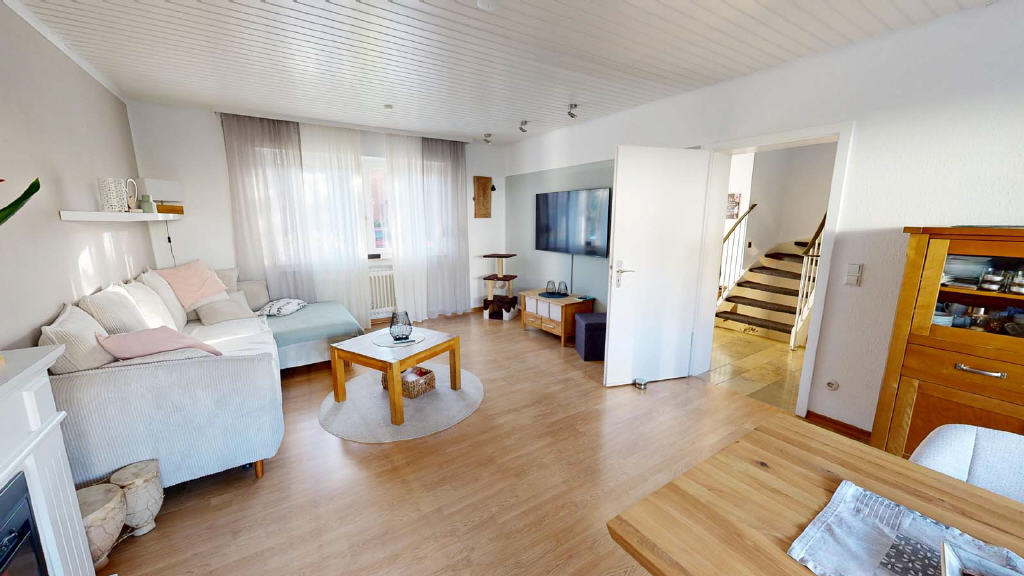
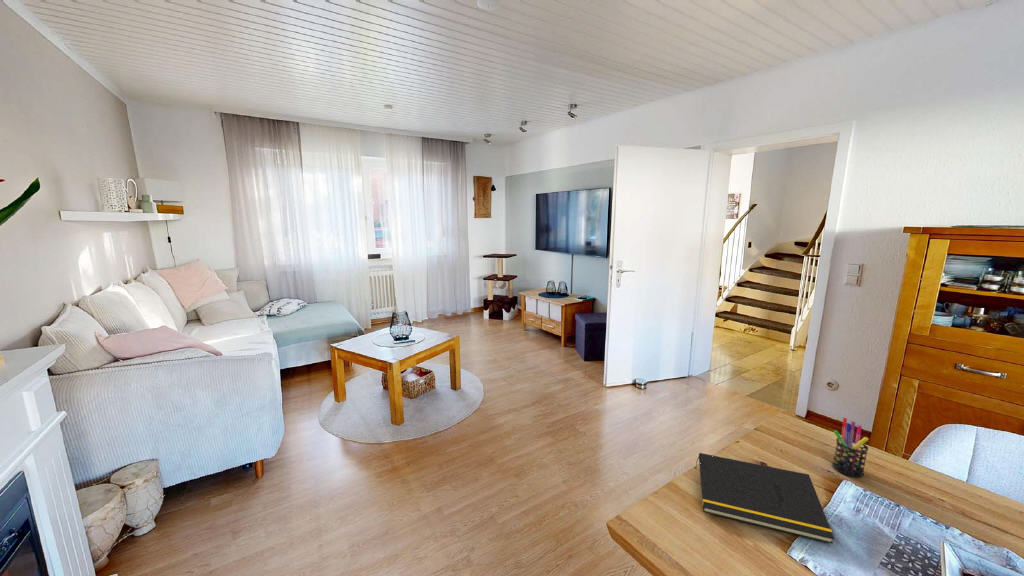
+ notepad [694,452,835,545]
+ pen holder [831,417,869,478]
